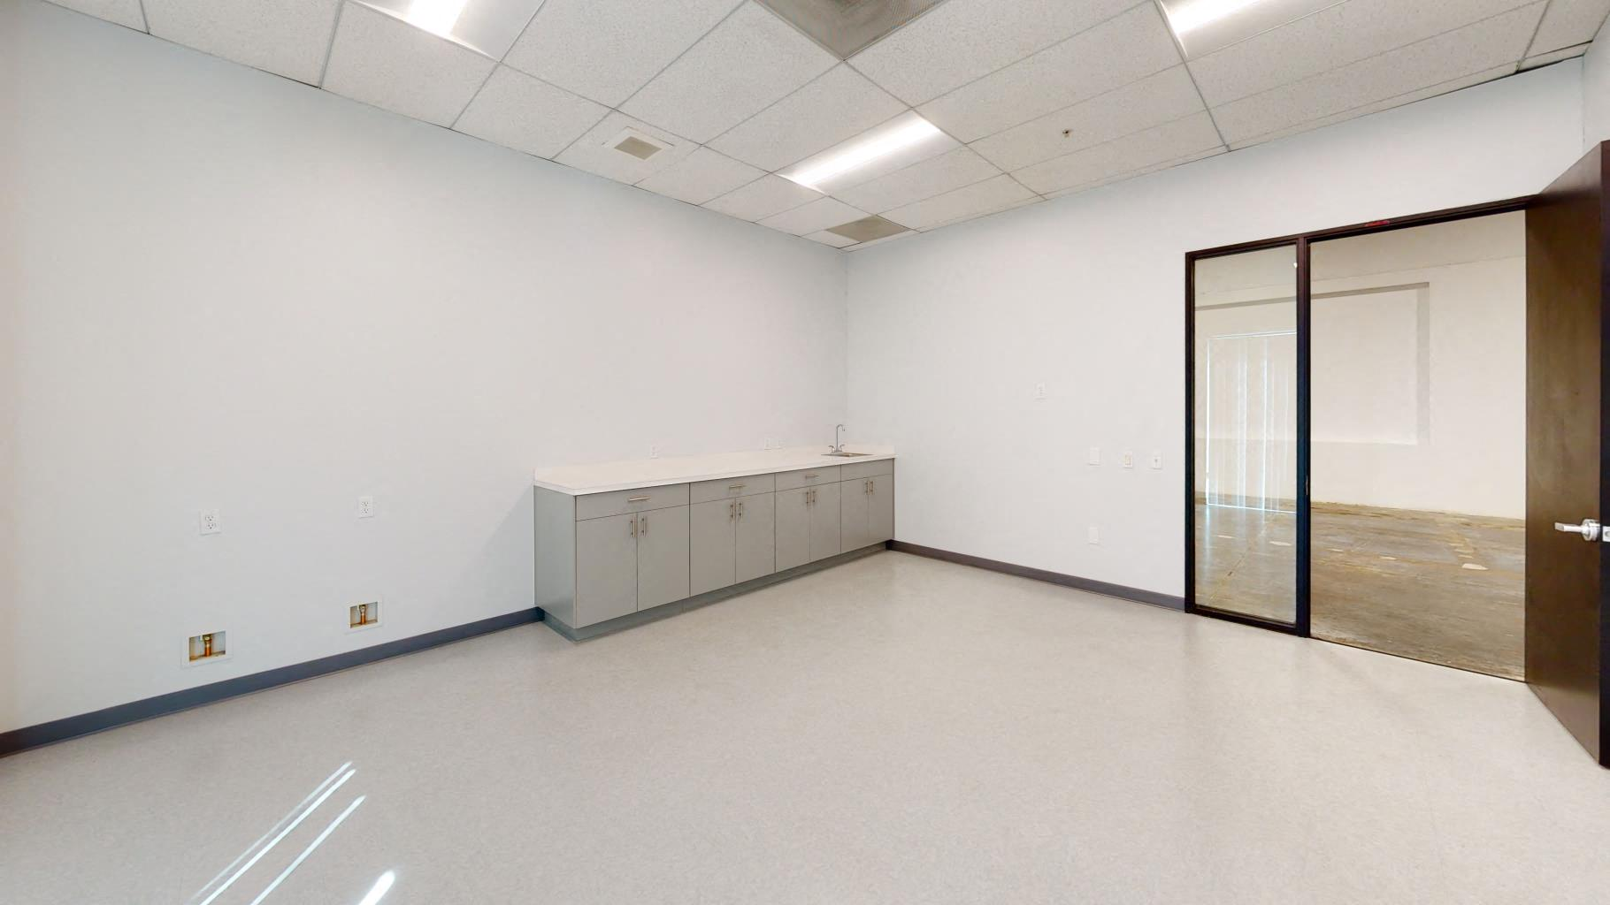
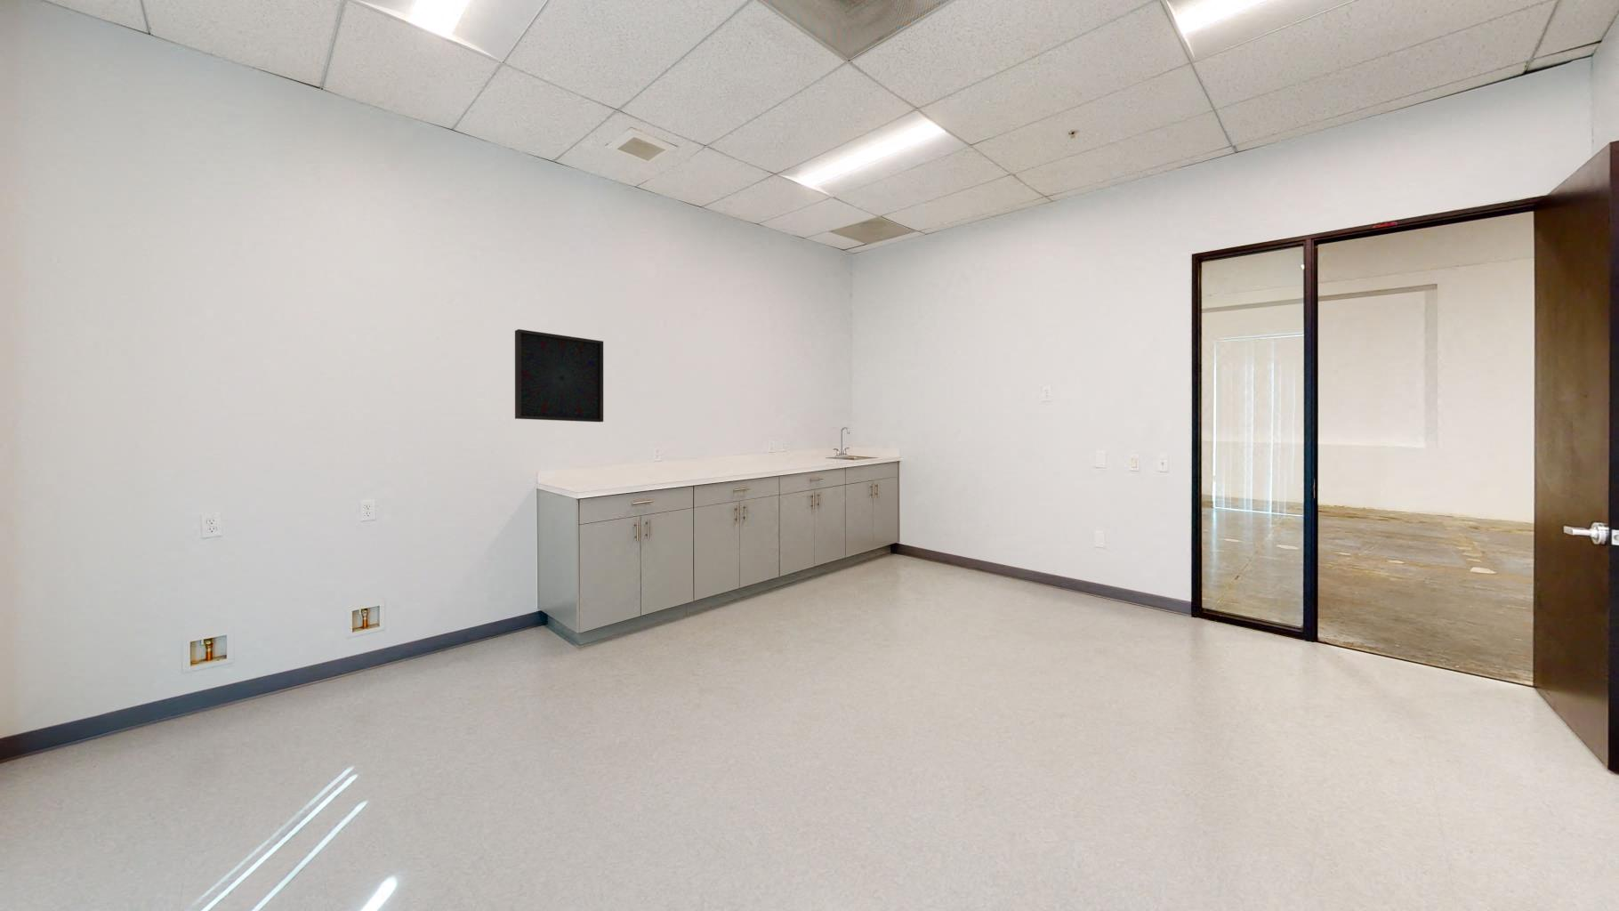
+ monitor [514,328,604,423]
